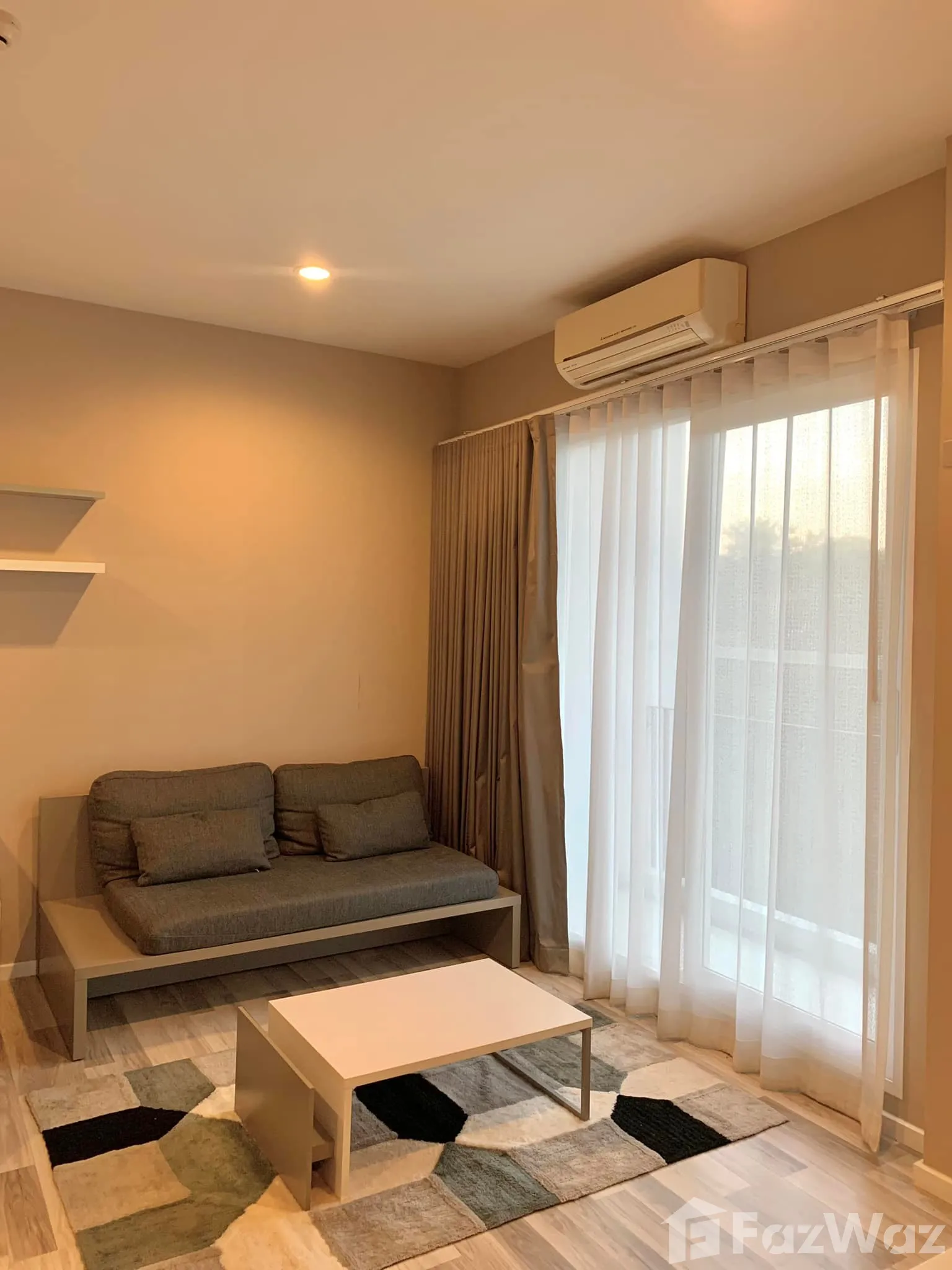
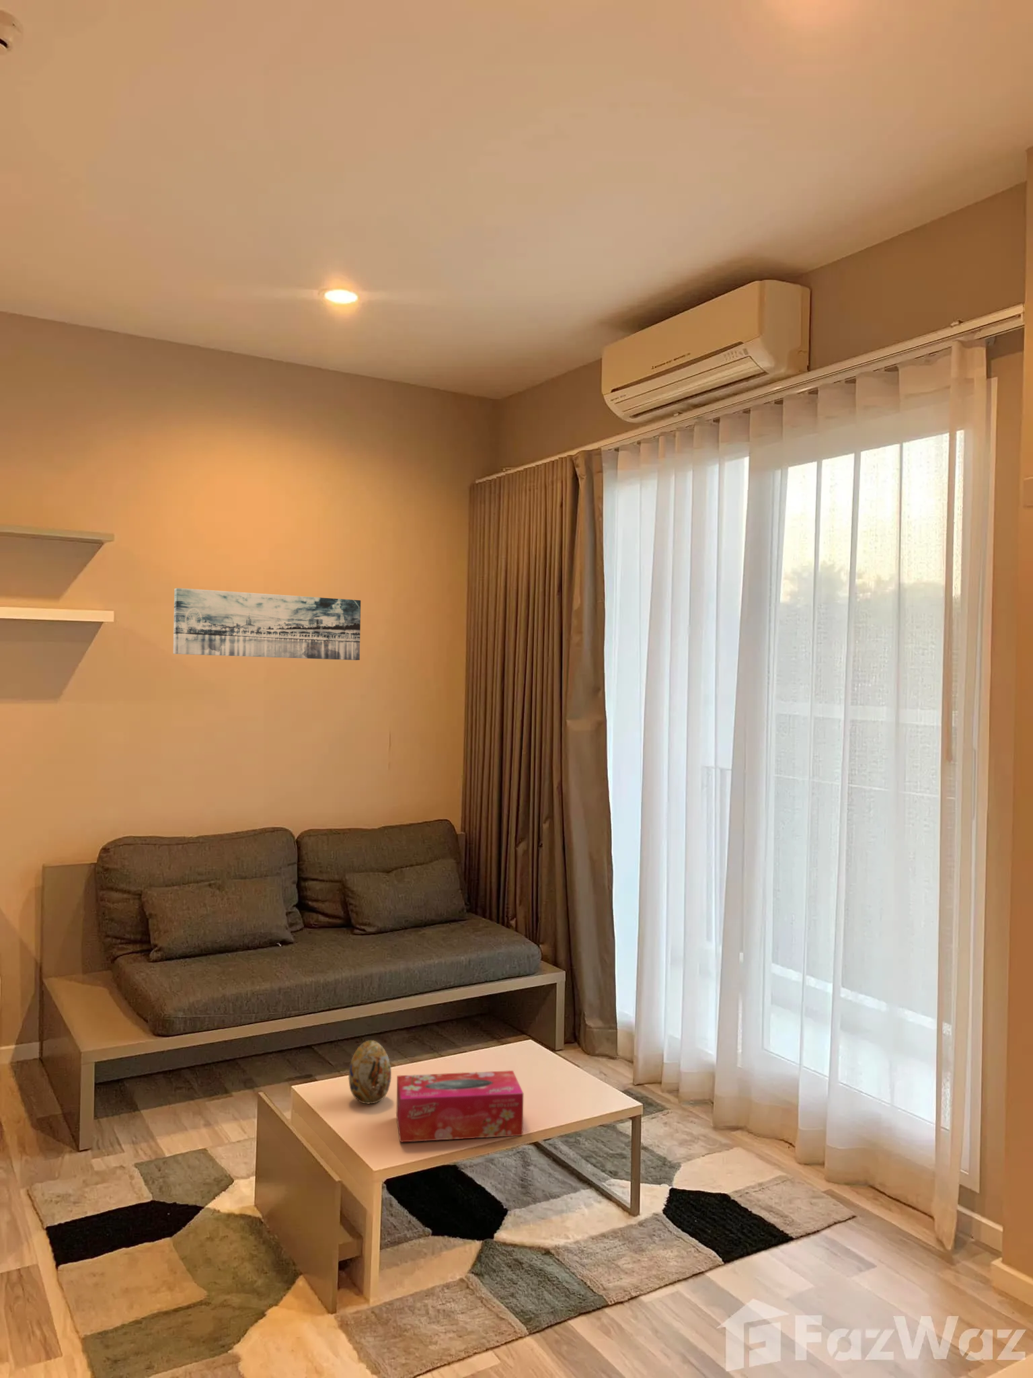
+ decorative egg [347,1039,392,1105]
+ wall art [173,587,361,661]
+ tissue box [395,1070,524,1143]
